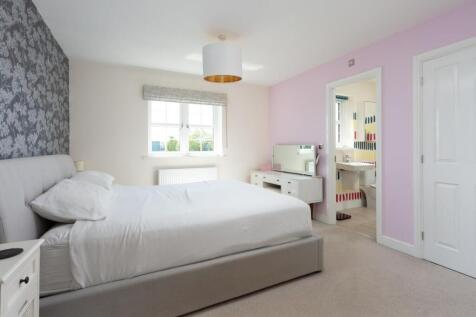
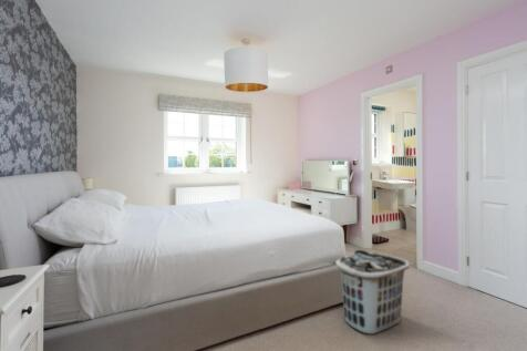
+ clothes hamper [334,249,411,335]
